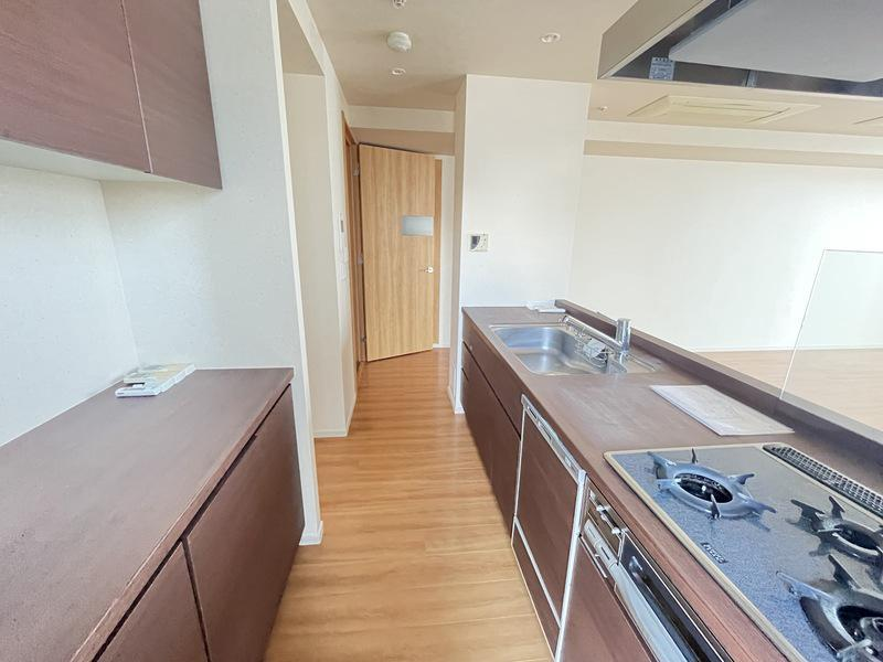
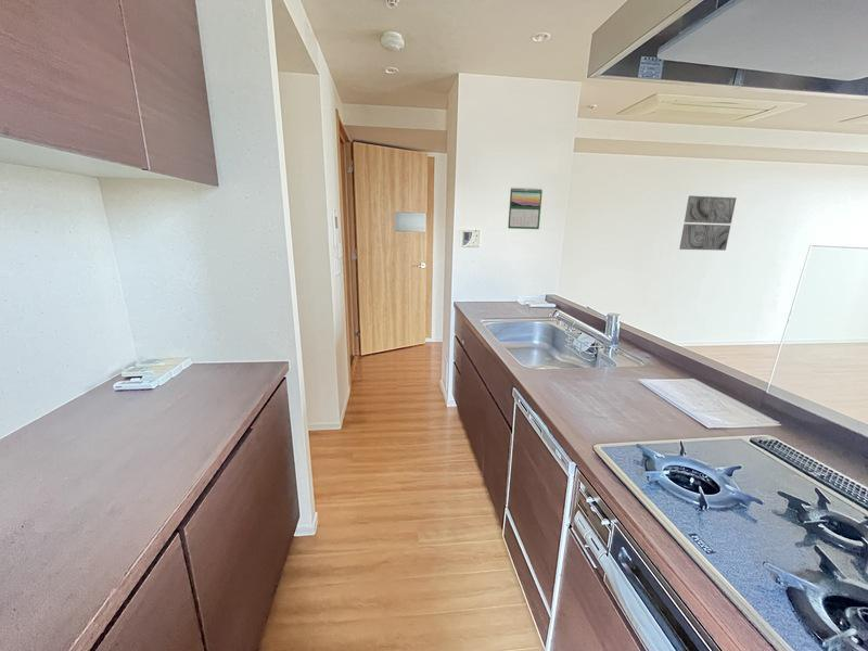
+ calendar [507,187,544,230]
+ wall art [678,194,737,252]
